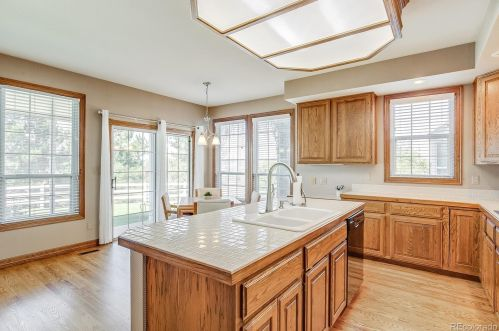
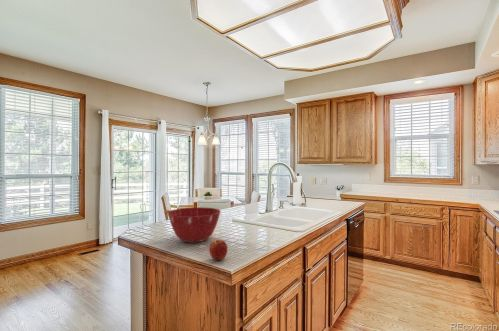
+ mixing bowl [167,206,222,244]
+ apple [208,239,229,261]
